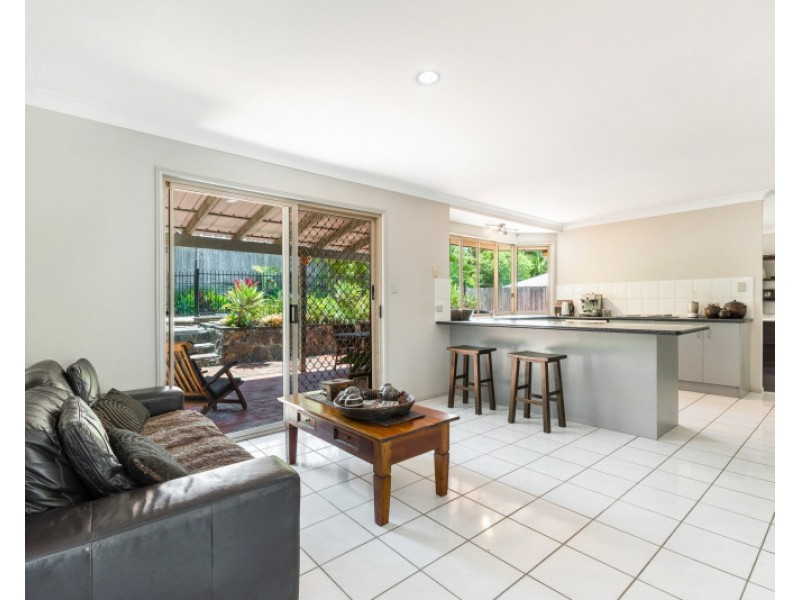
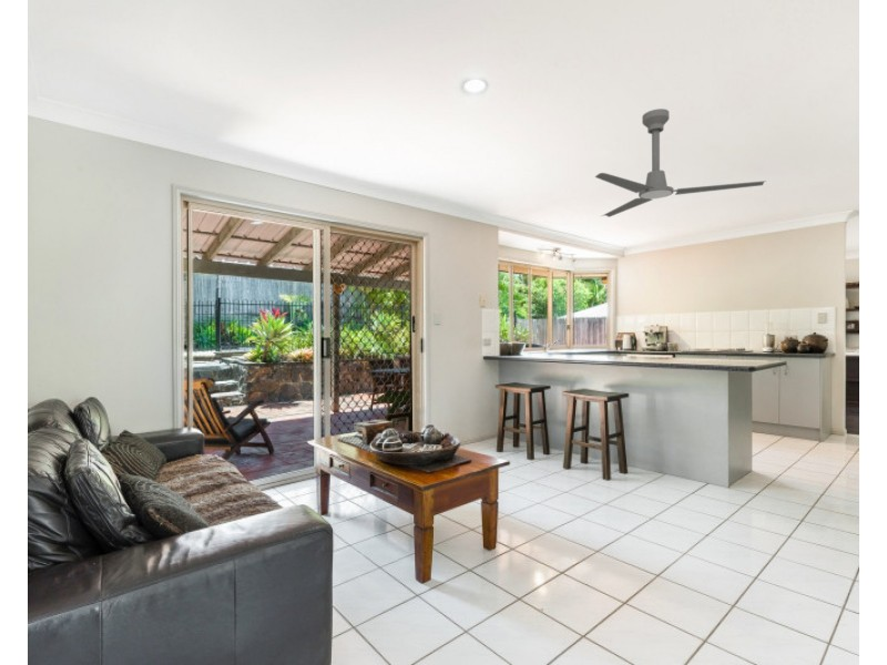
+ ceiling fan [594,108,767,218]
